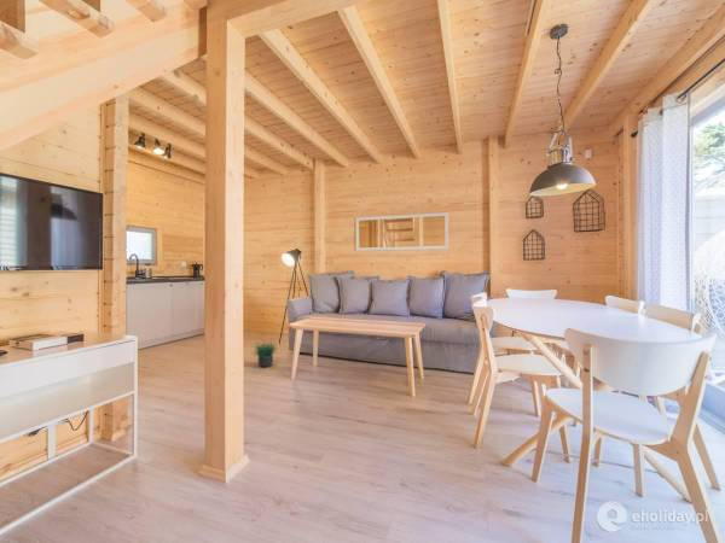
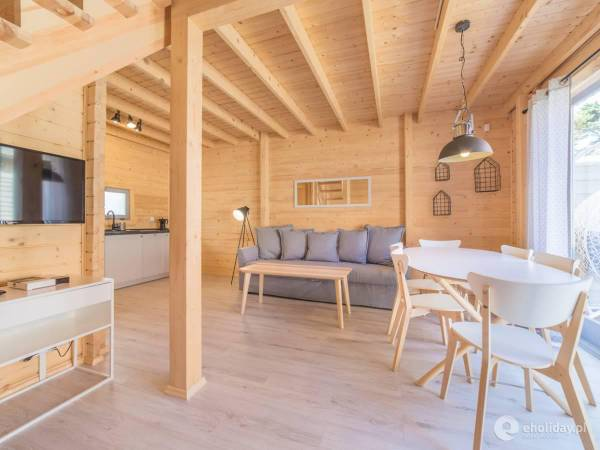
- potted plant [250,333,280,368]
